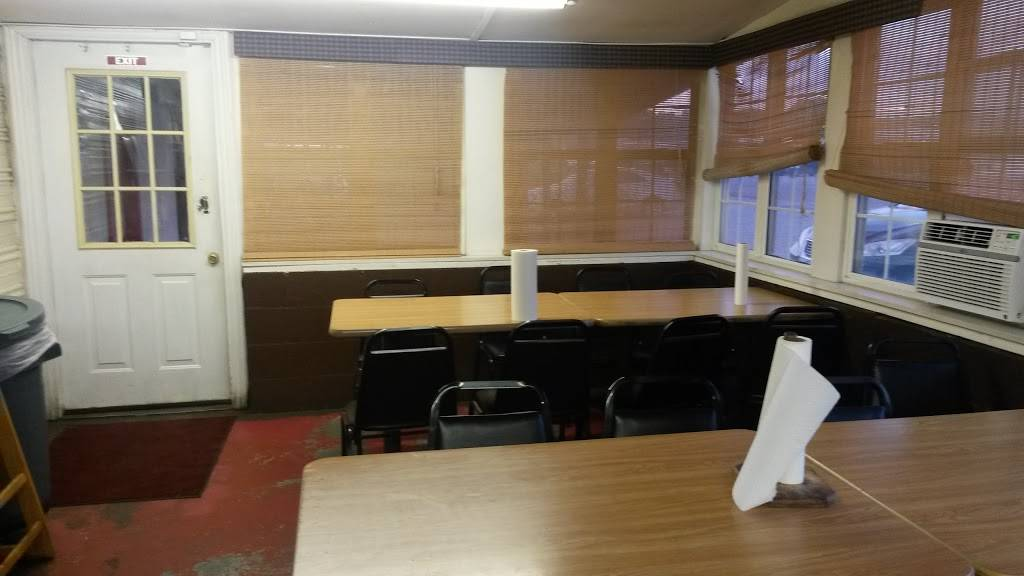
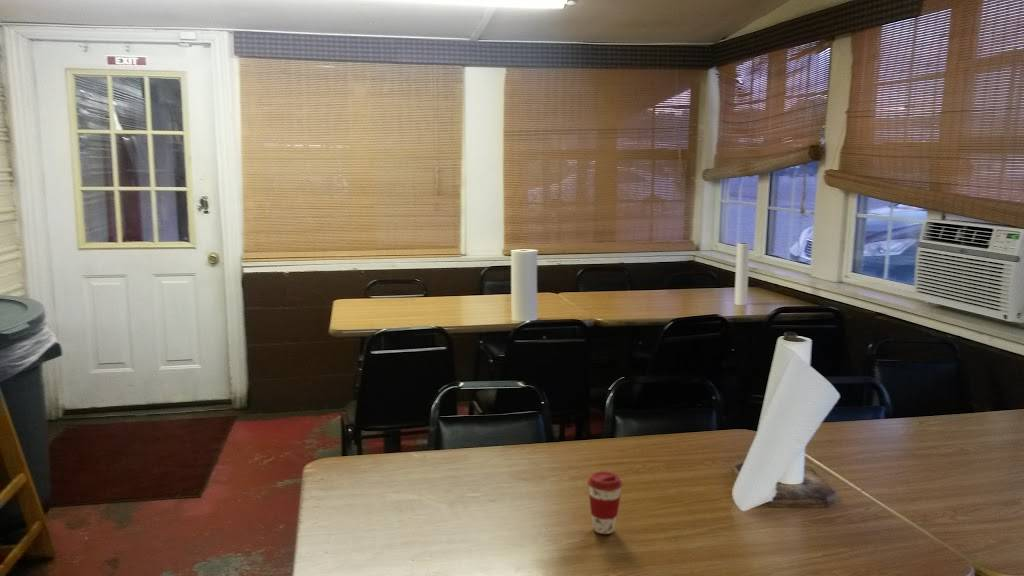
+ coffee cup [586,470,623,535]
